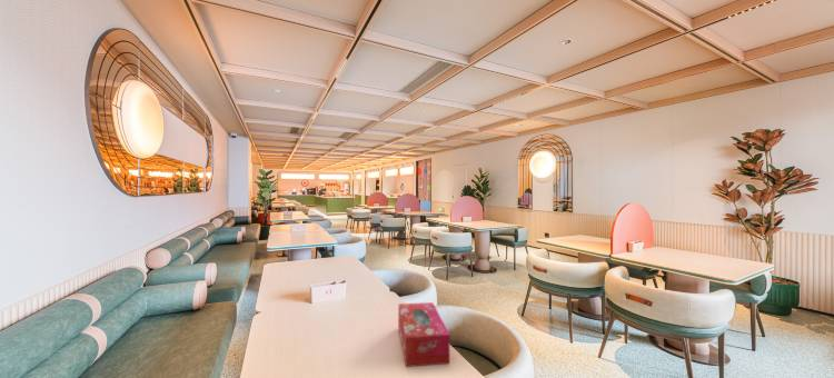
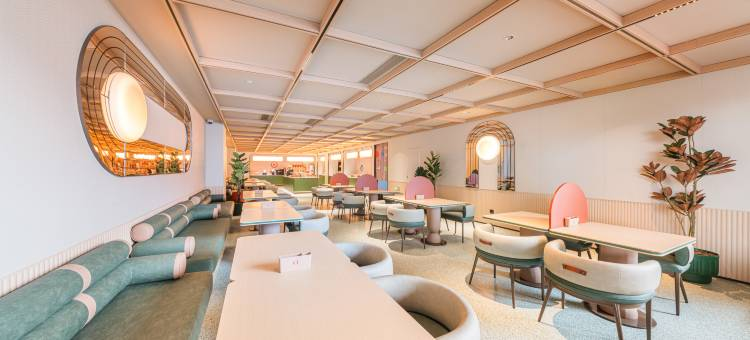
- tissue box [397,301,451,368]
